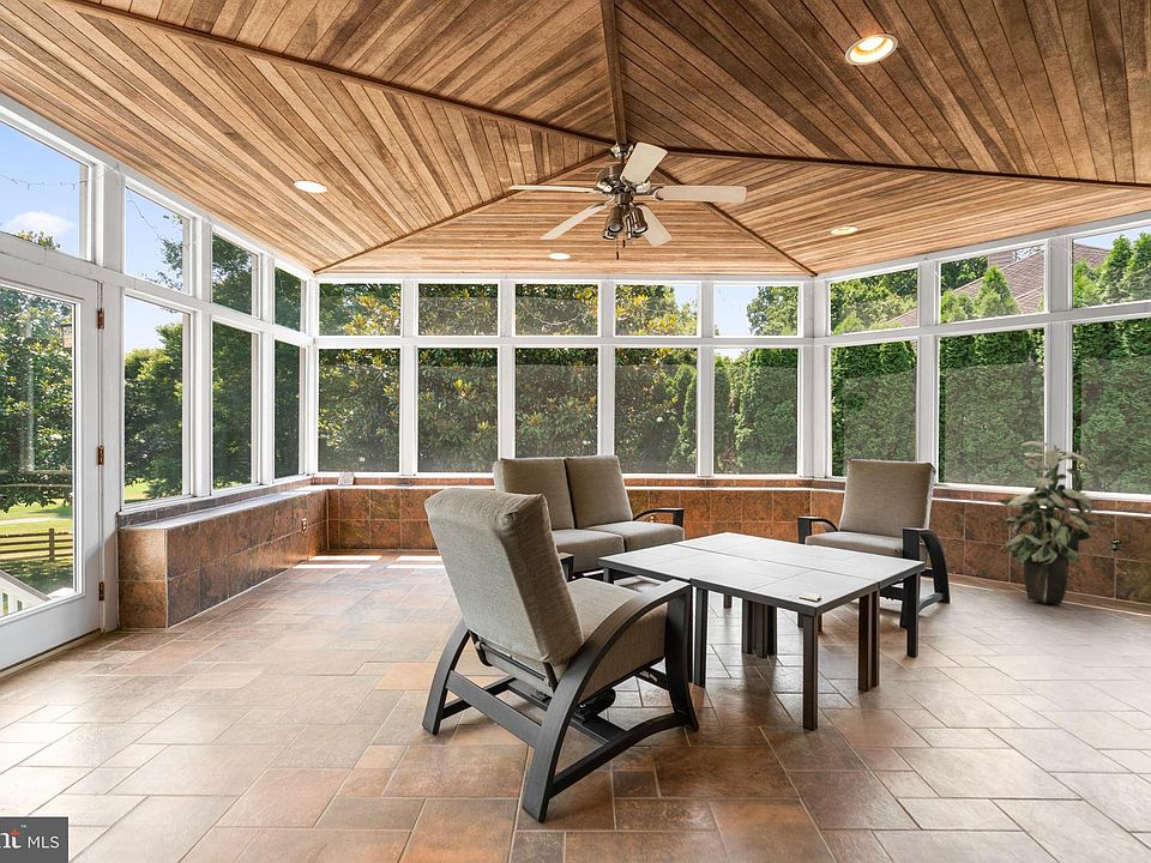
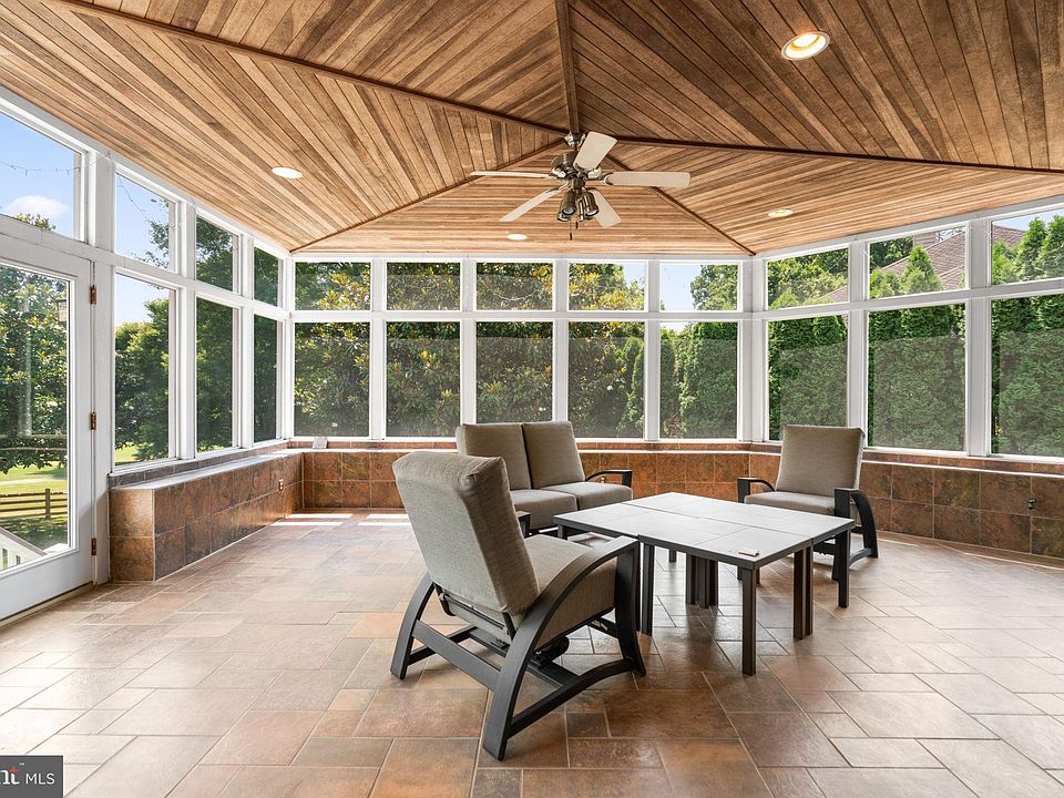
- indoor plant [995,440,1101,605]
